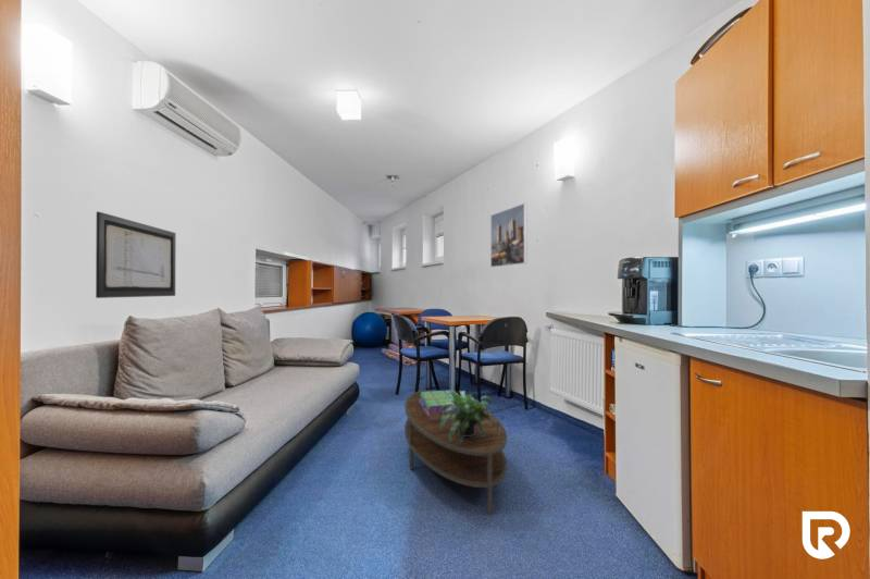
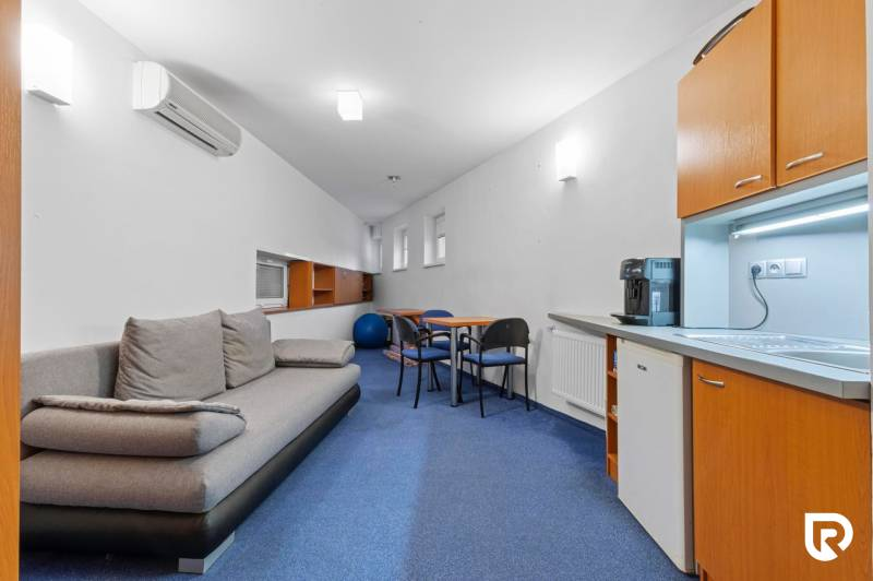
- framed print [489,202,527,268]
- stack of books [419,389,460,421]
- wall art [95,210,177,299]
- coffee table [403,389,508,516]
- potted plant [439,390,500,442]
